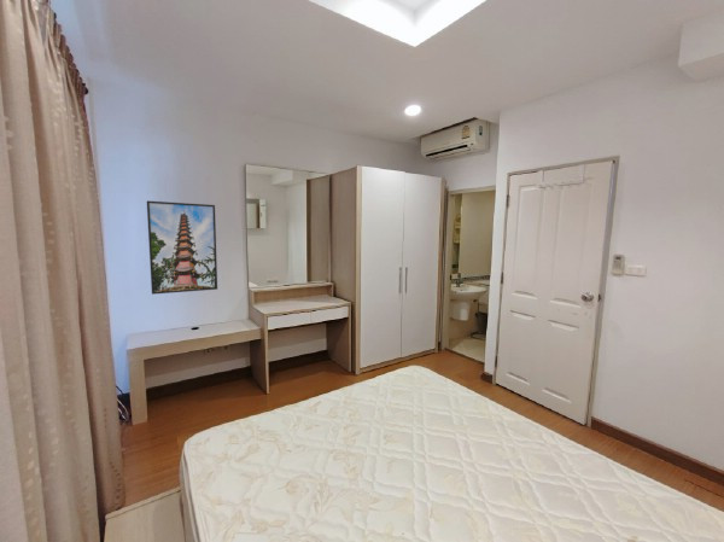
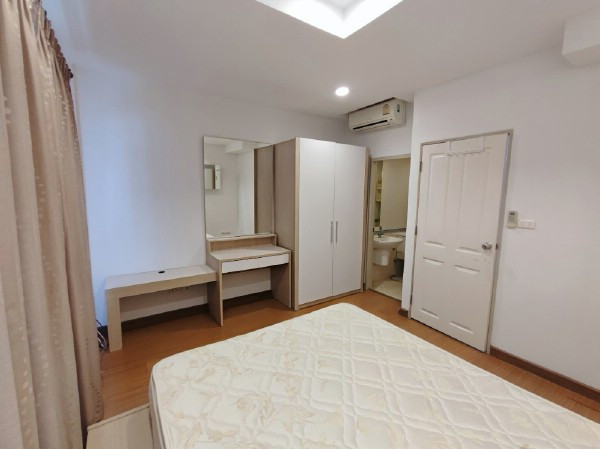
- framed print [146,200,218,296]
